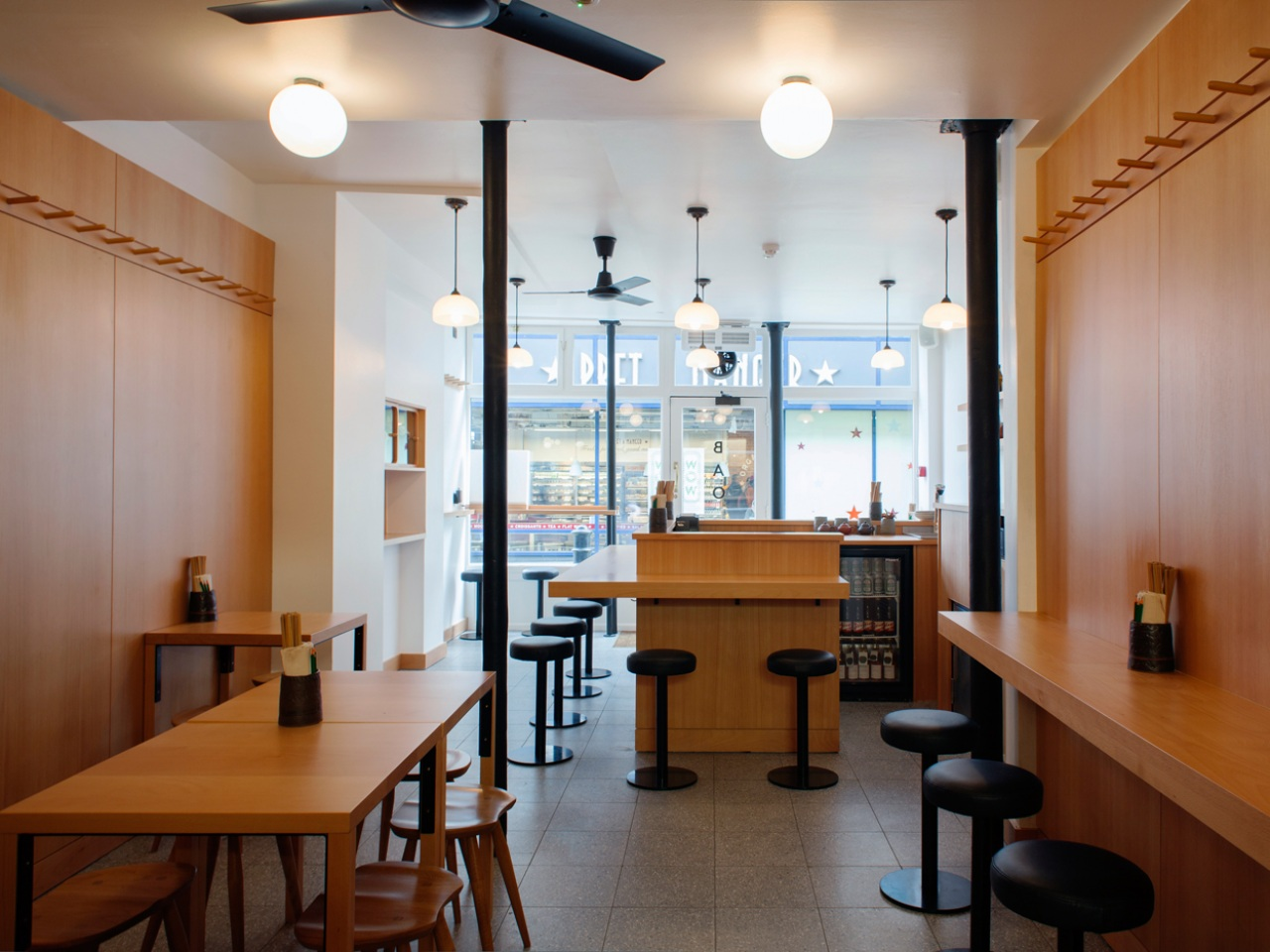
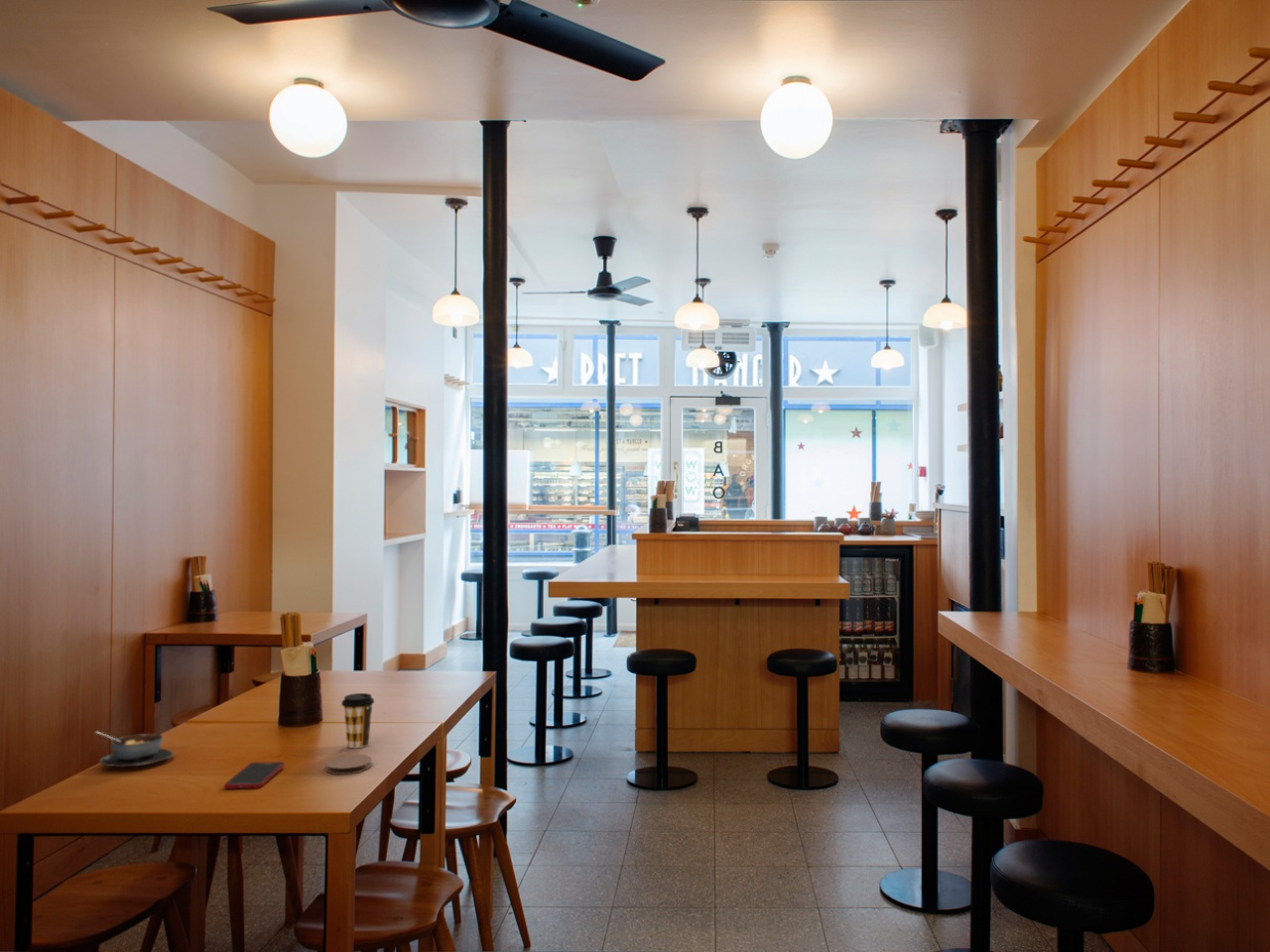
+ soup bowl [94,731,175,769]
+ coaster [324,753,373,775]
+ coffee cup [340,692,375,749]
+ cell phone [223,761,286,789]
